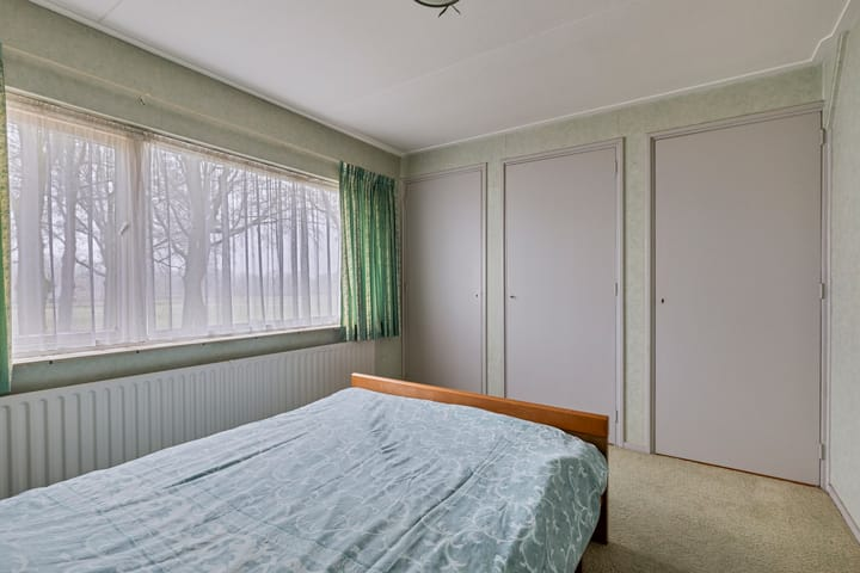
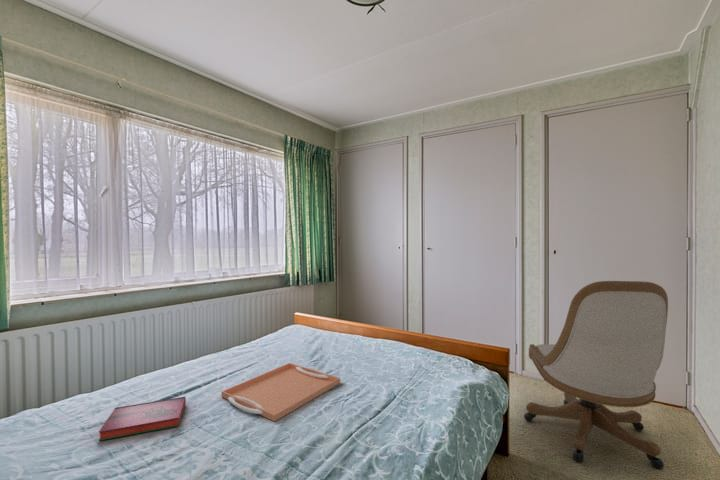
+ chair [523,280,669,470]
+ serving tray [220,362,341,422]
+ hardback book [98,396,187,442]
